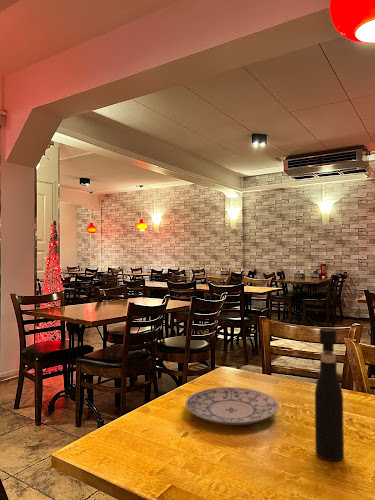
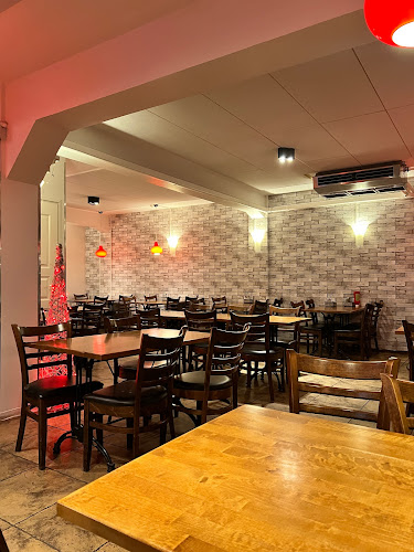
- plate [185,386,279,426]
- pepper grinder [314,327,345,462]
